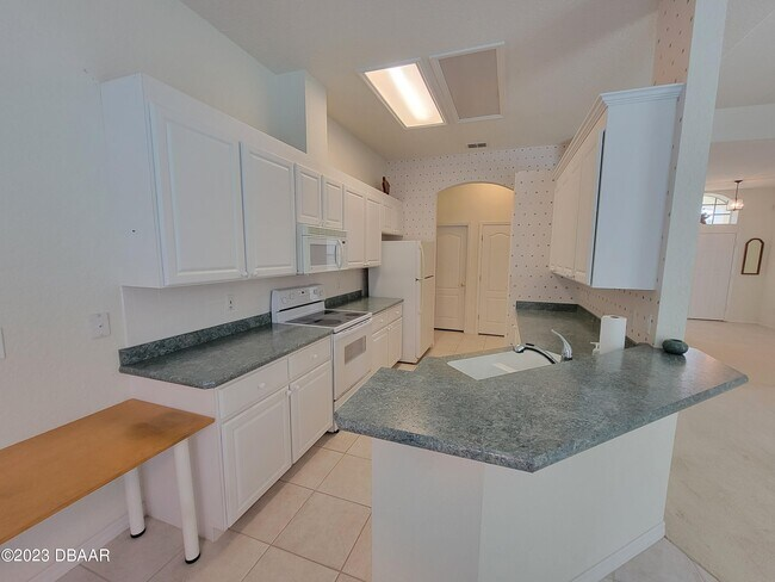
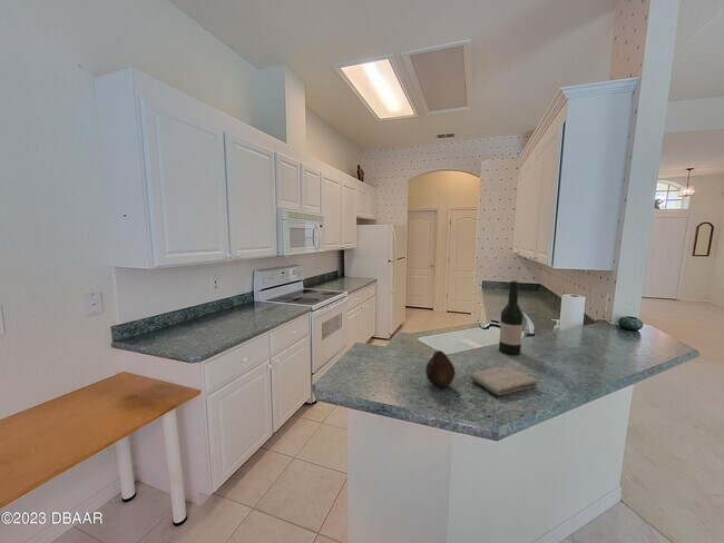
+ wine bottle [498,279,525,356]
+ fruit [424,349,456,388]
+ washcloth [470,366,539,396]
